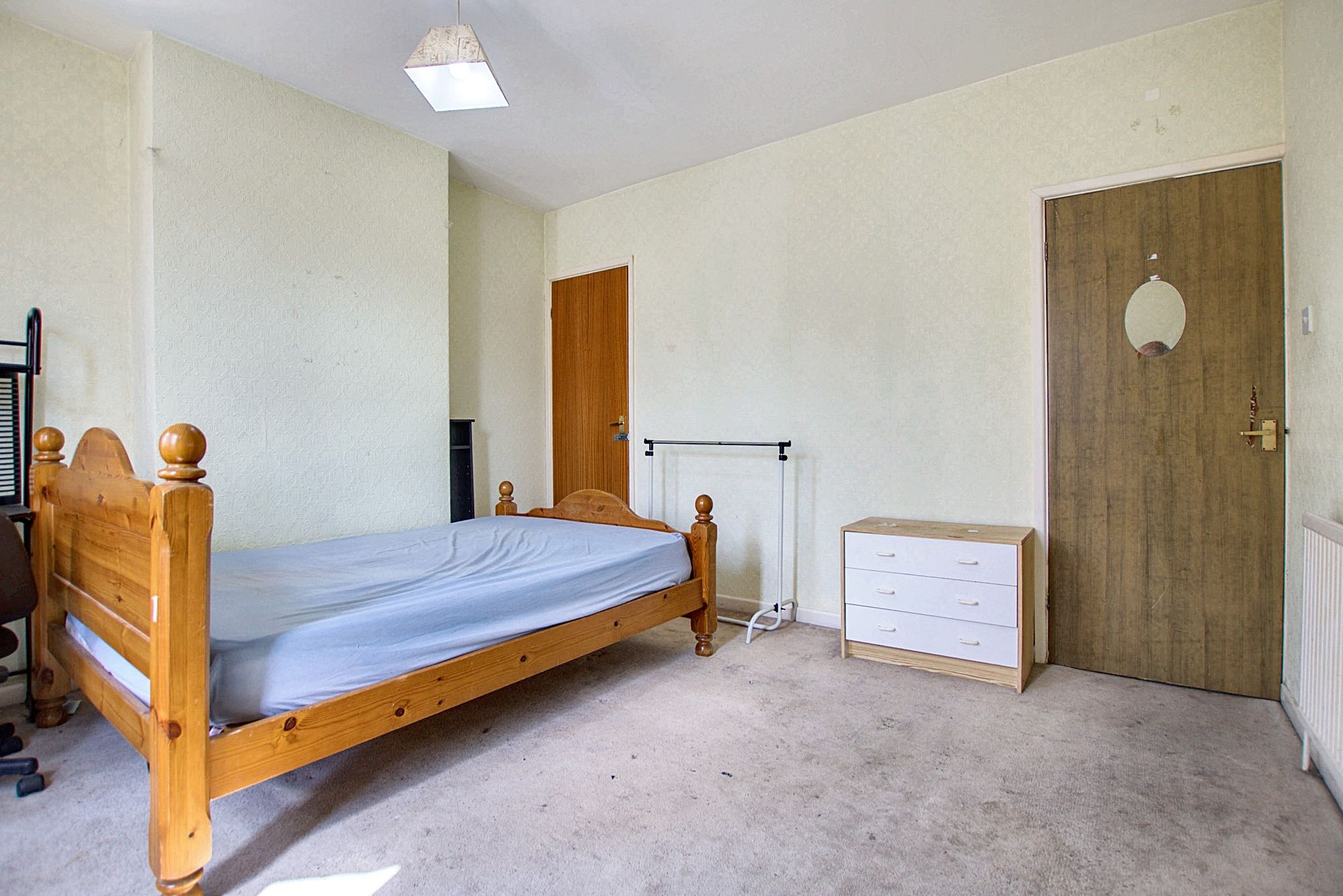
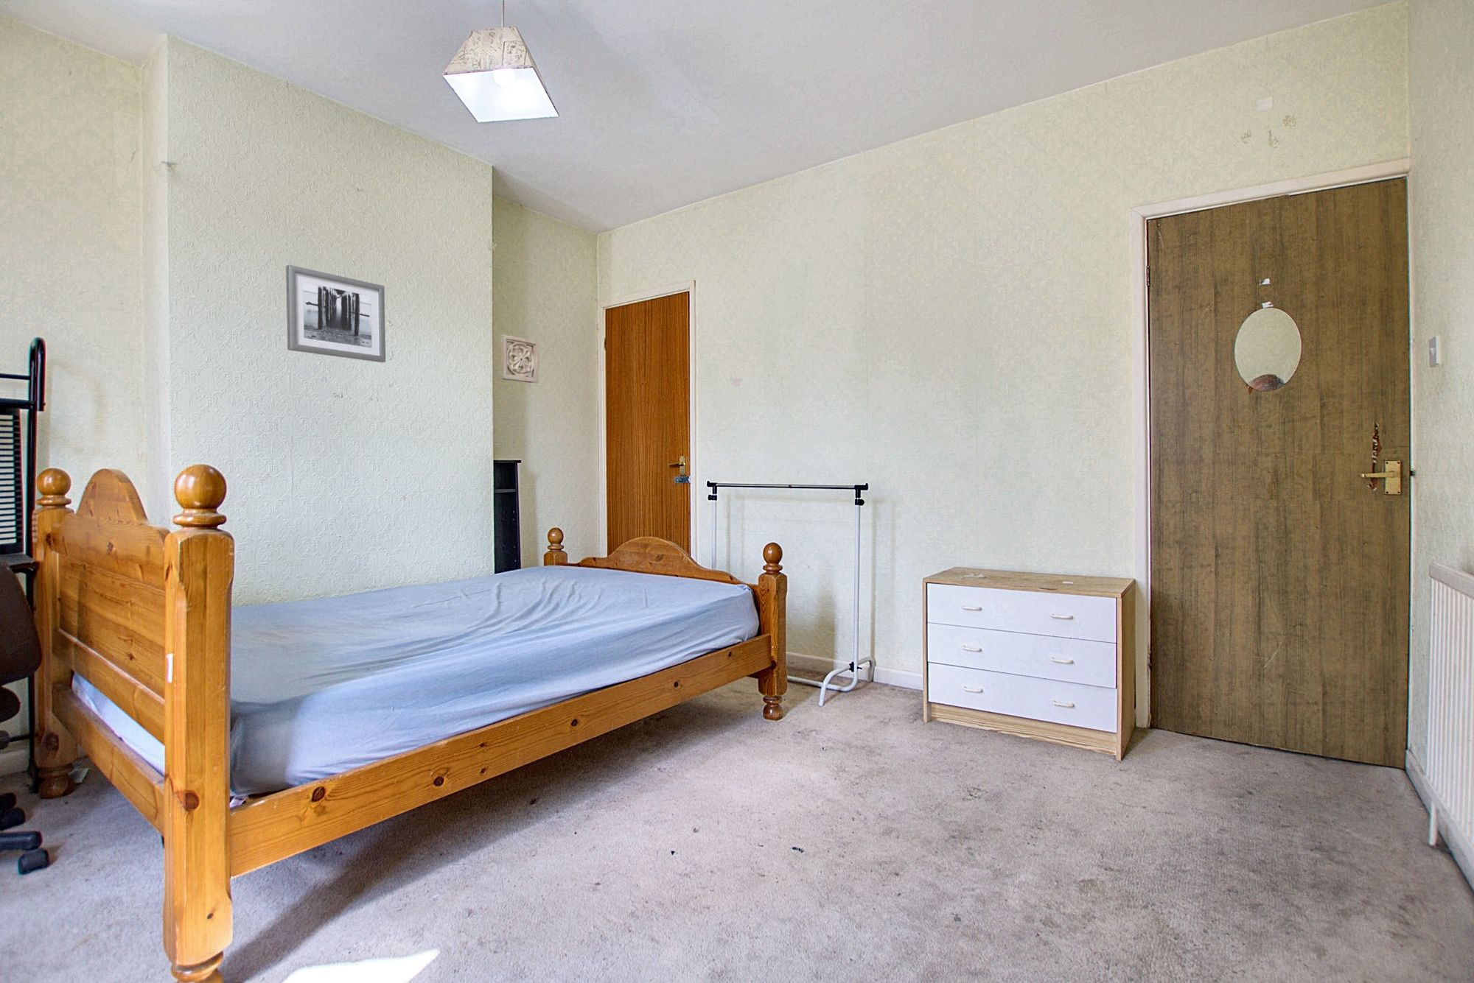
+ wall art [285,264,386,363]
+ wall ornament [499,334,540,384]
